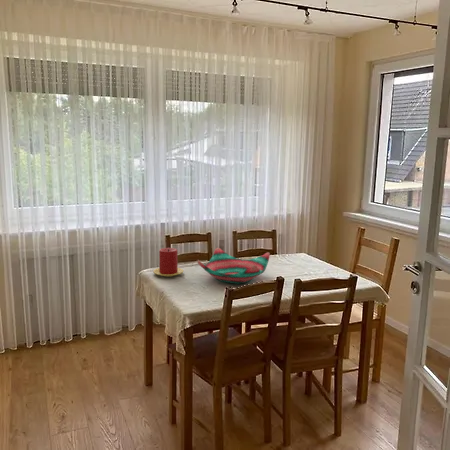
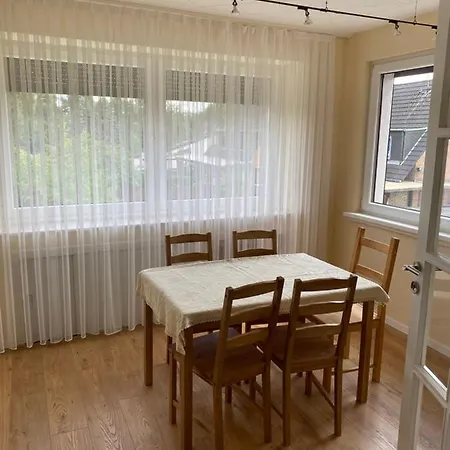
- candle [153,247,184,278]
- decorative bowl [197,247,271,285]
